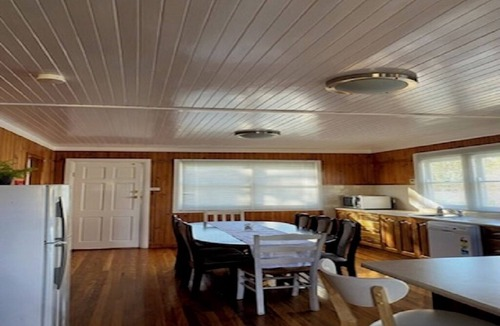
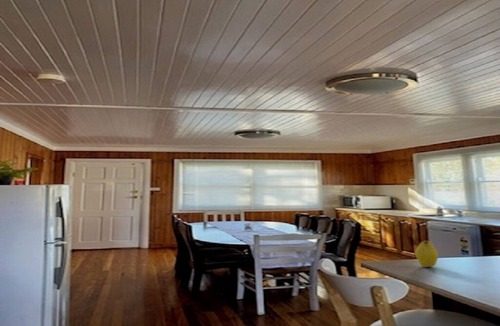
+ fruit [415,240,439,268]
